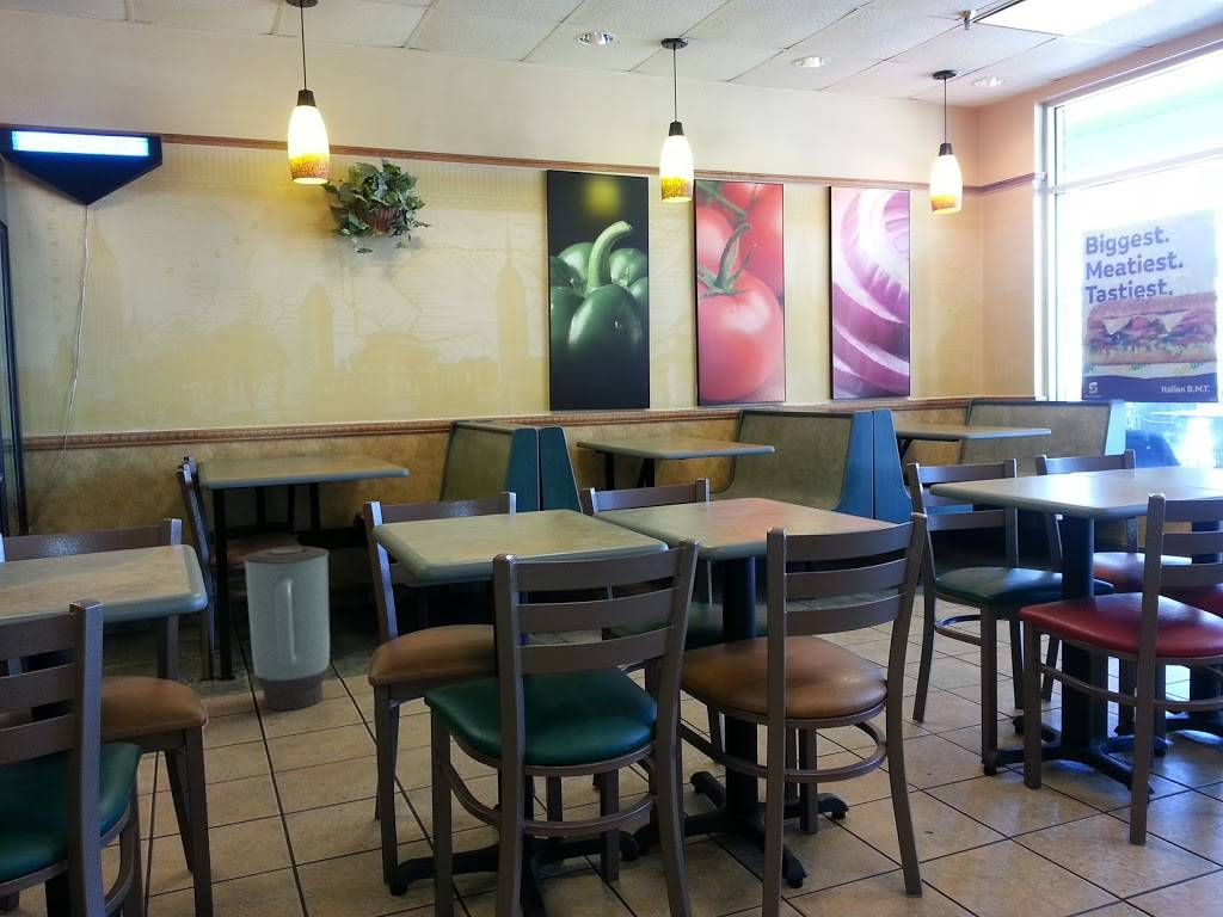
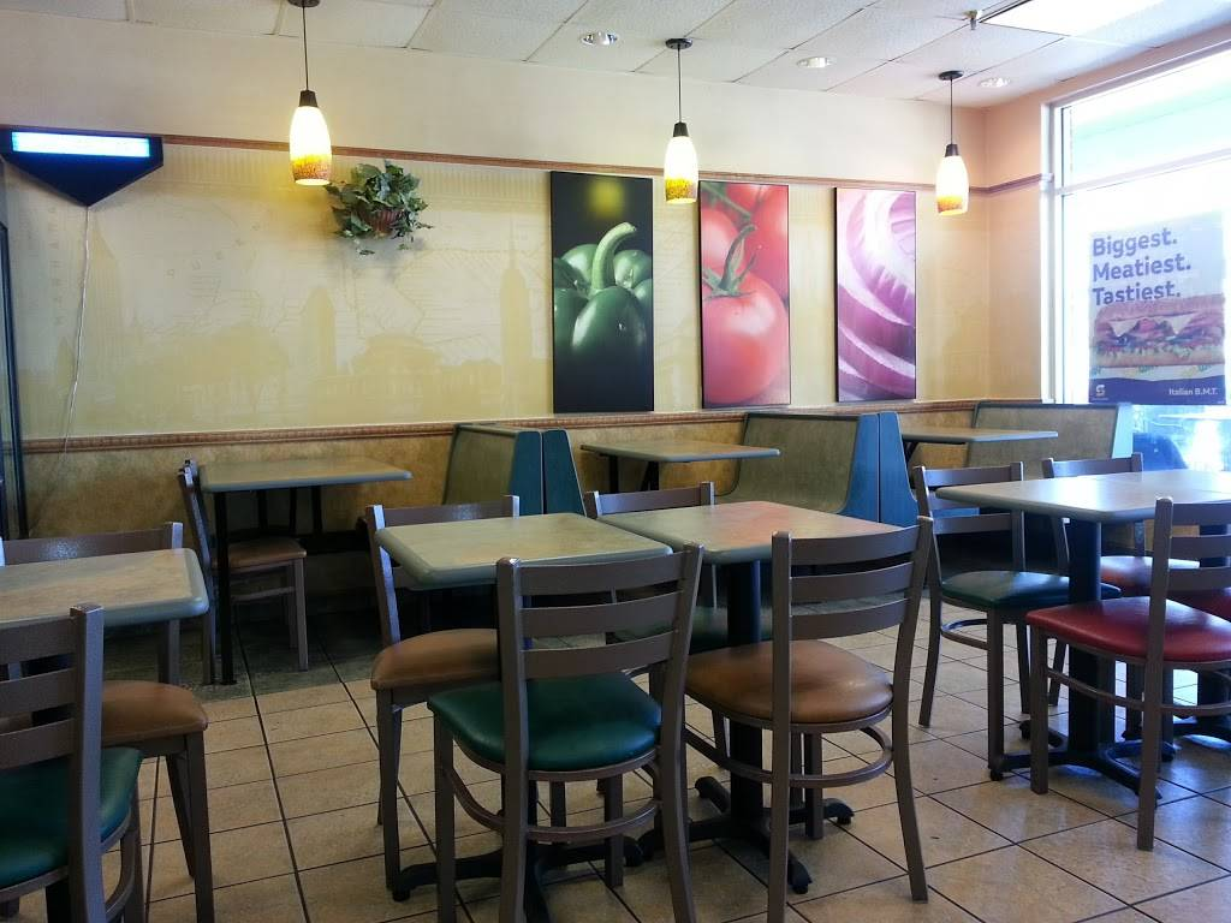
- trash can [242,544,331,712]
